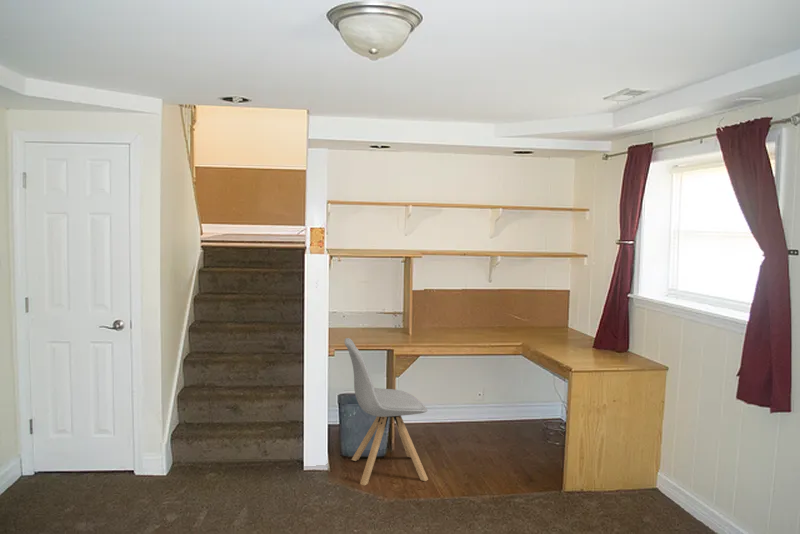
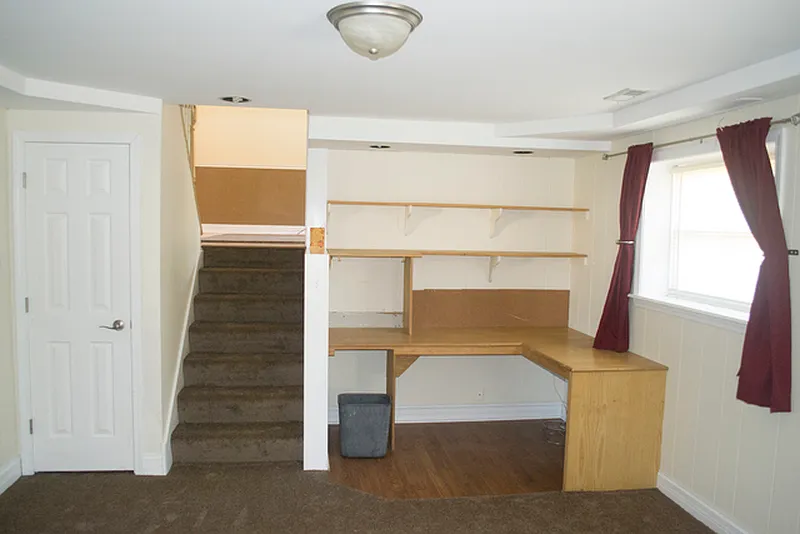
- chair [344,337,429,486]
